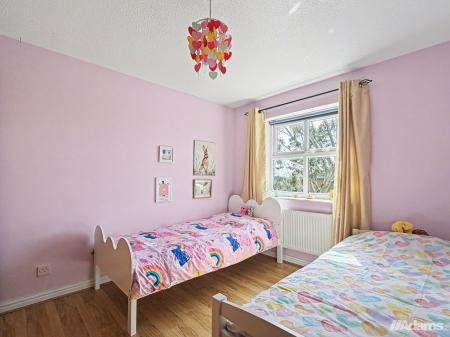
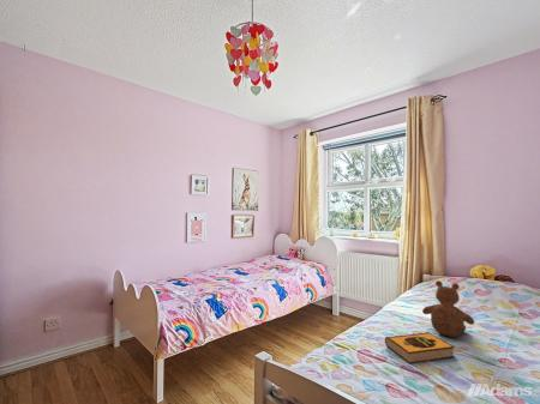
+ hardback book [384,331,456,364]
+ teddy bear [421,279,475,338]
